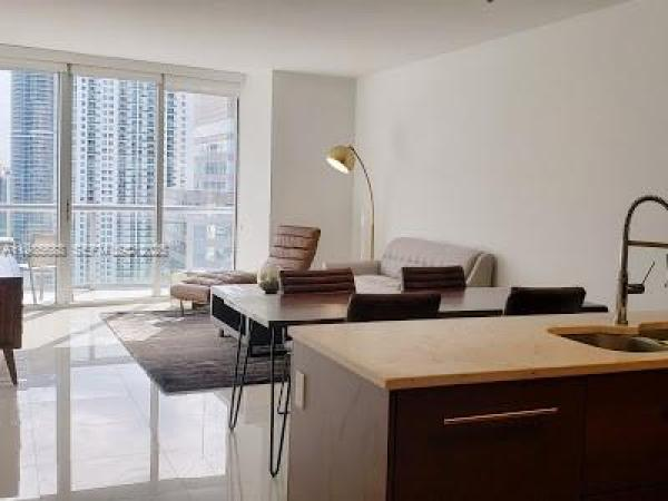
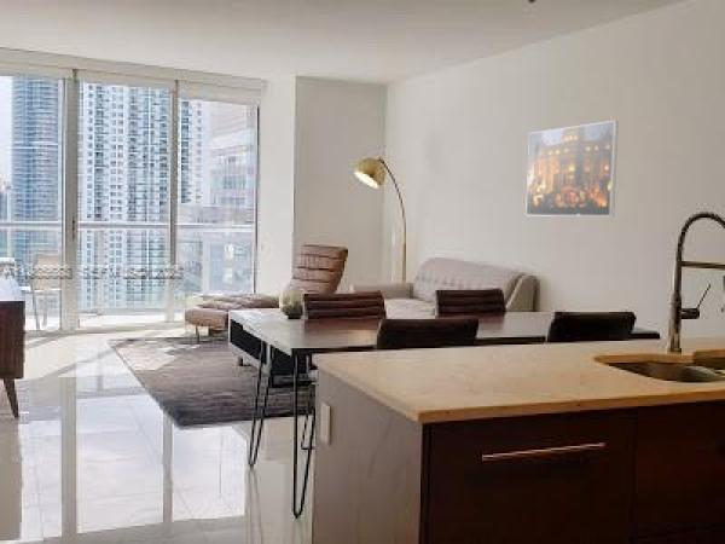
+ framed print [524,120,620,218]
